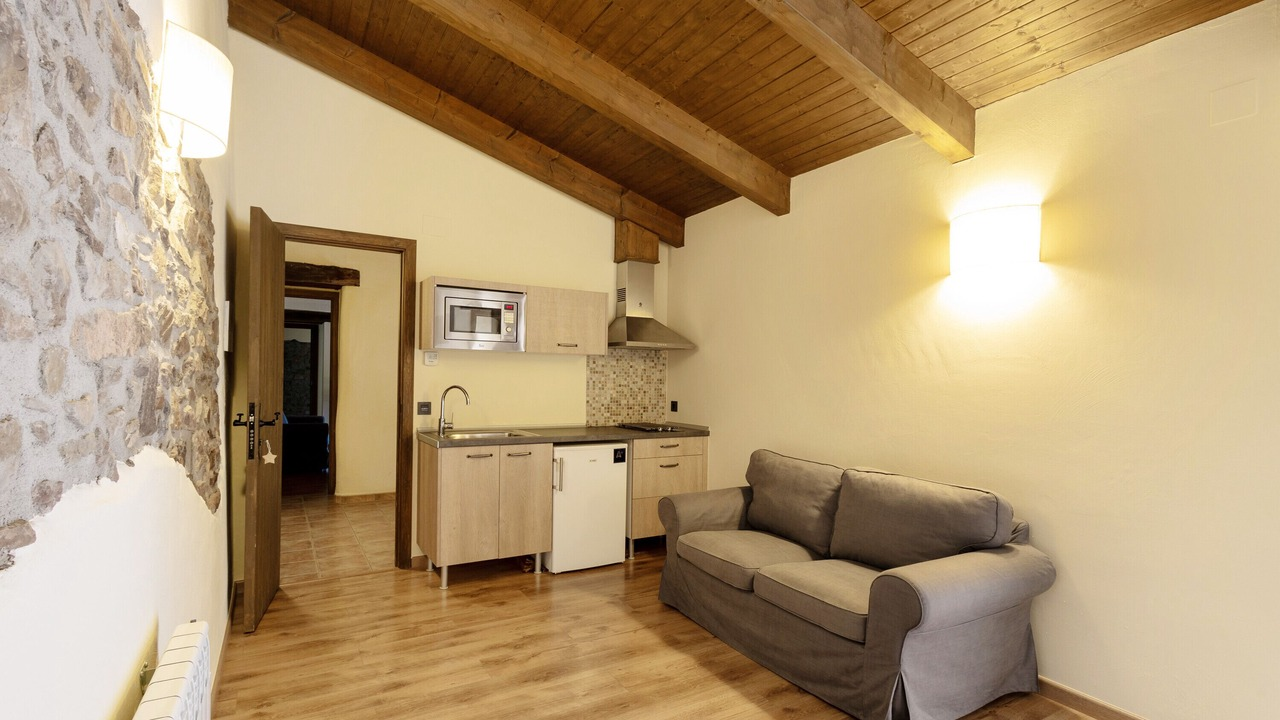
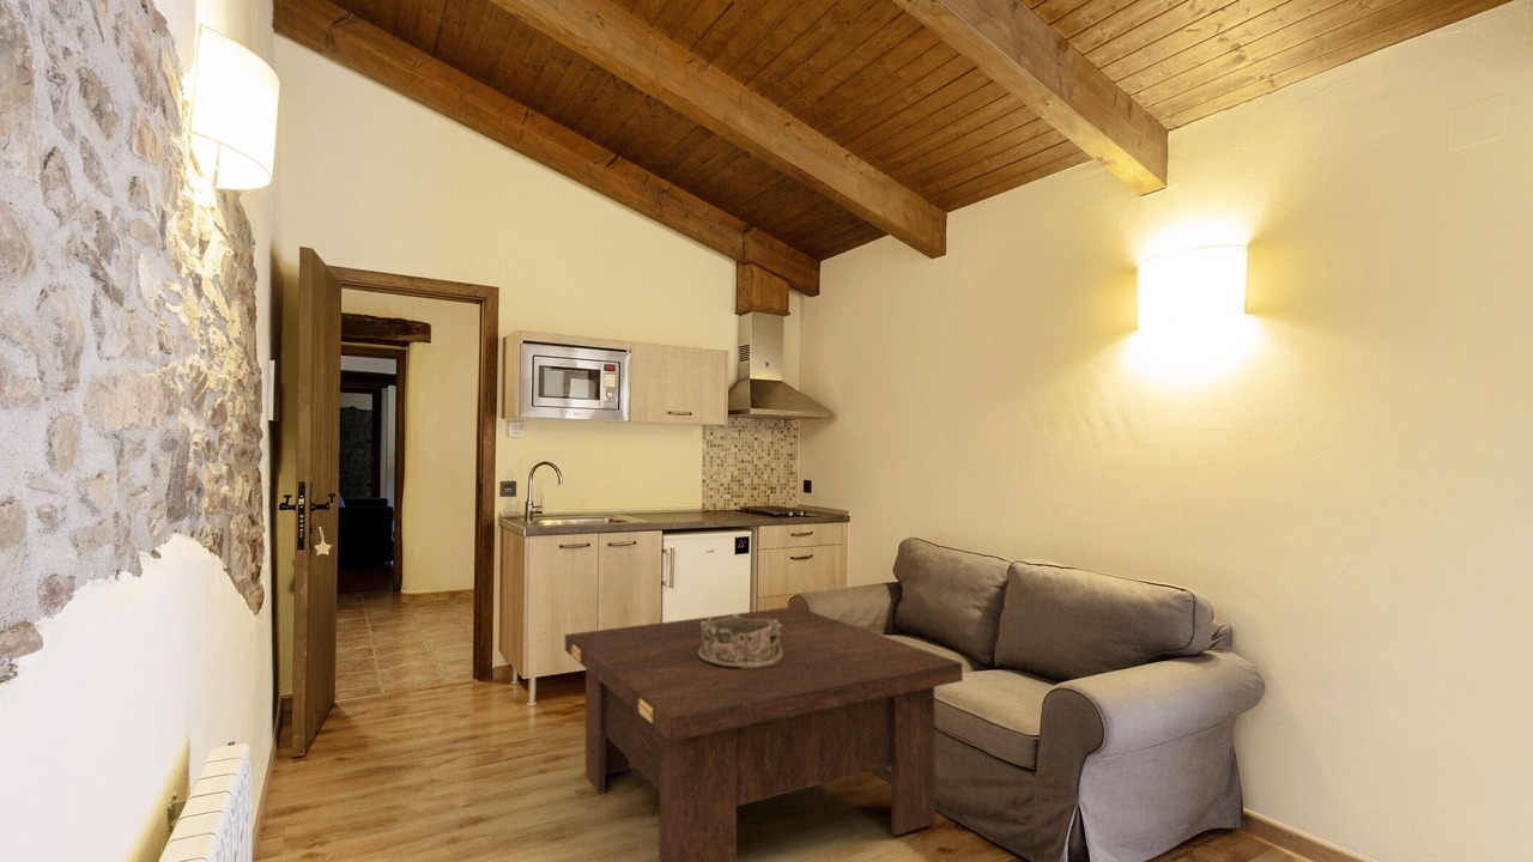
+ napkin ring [698,613,783,669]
+ coffee table [564,606,964,862]
